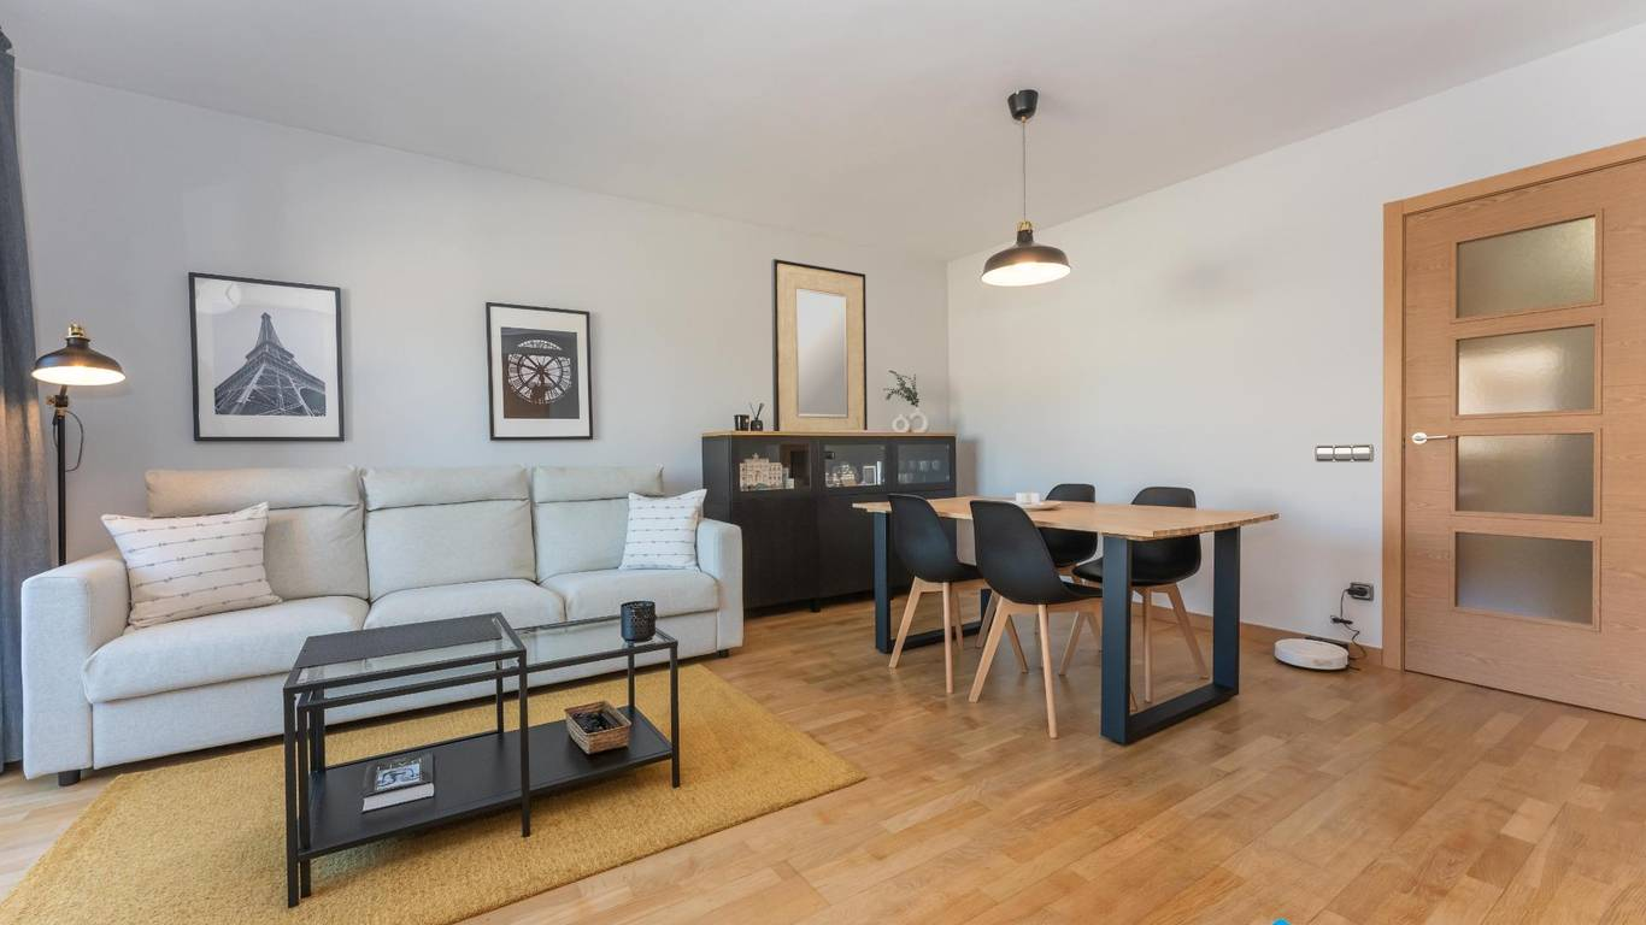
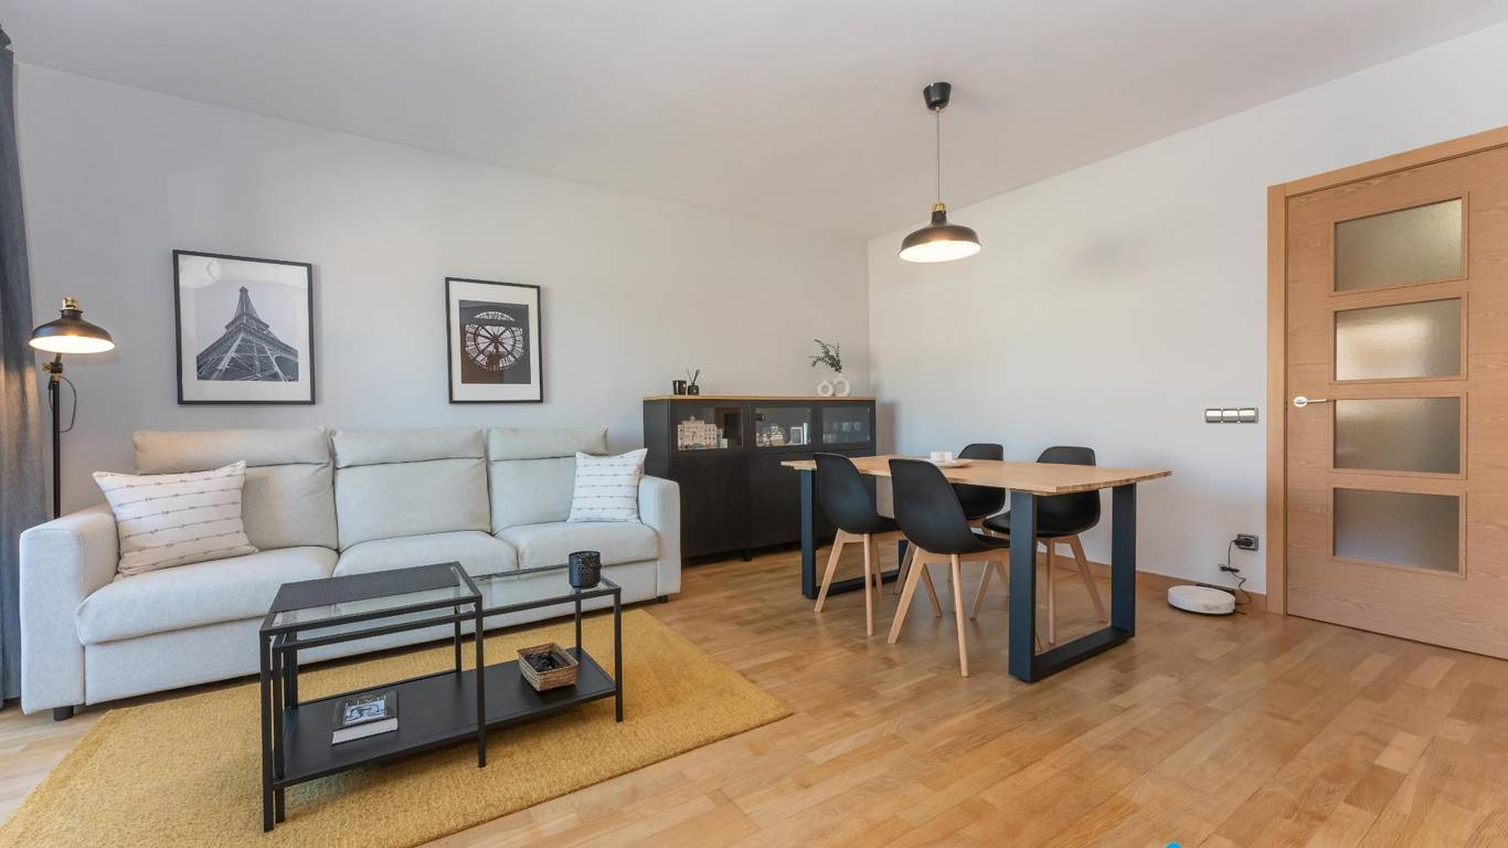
- home mirror [770,258,869,432]
